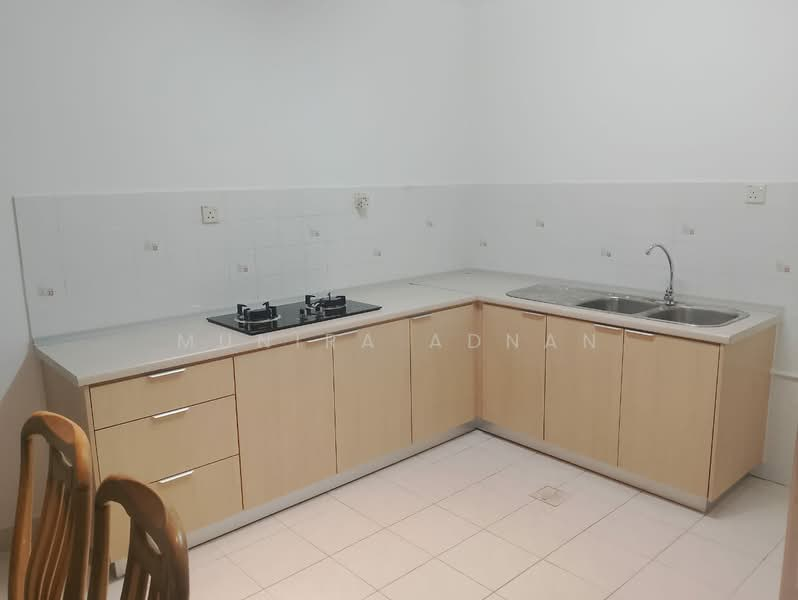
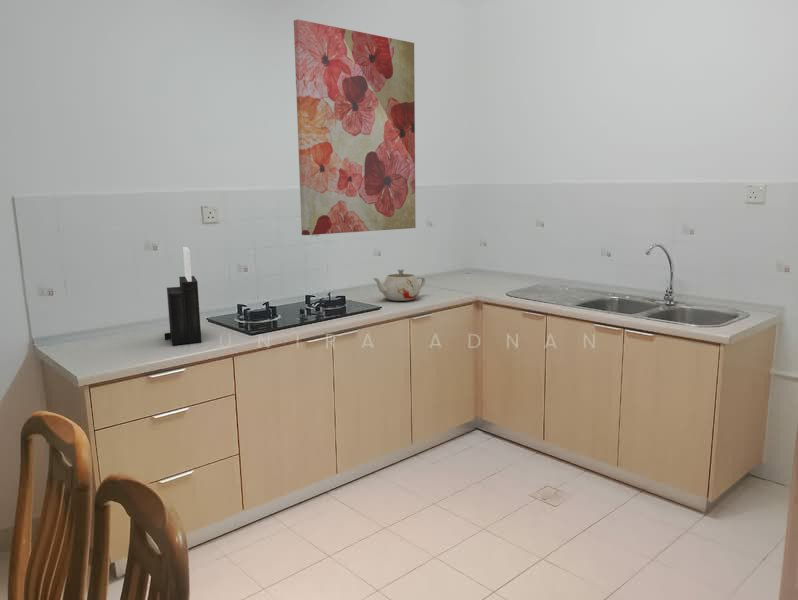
+ wall art [293,18,417,236]
+ knife block [163,246,202,346]
+ teapot [371,268,426,302]
